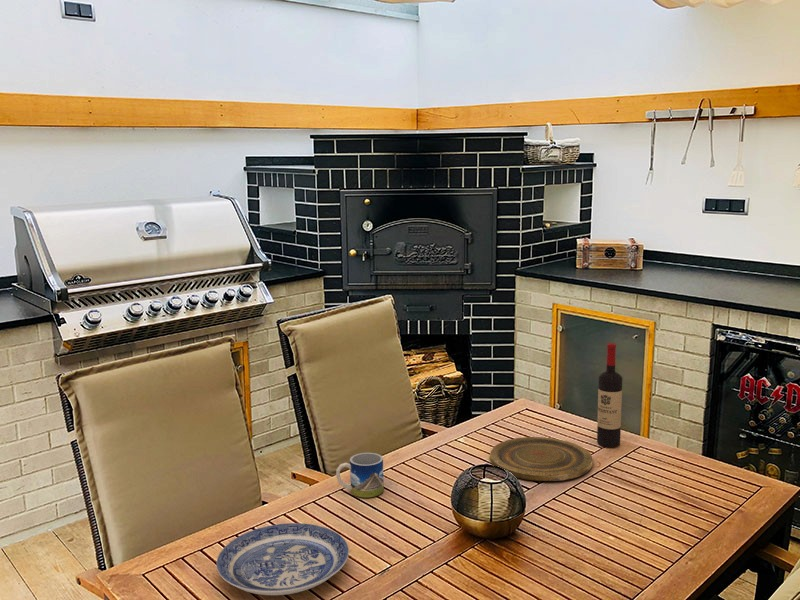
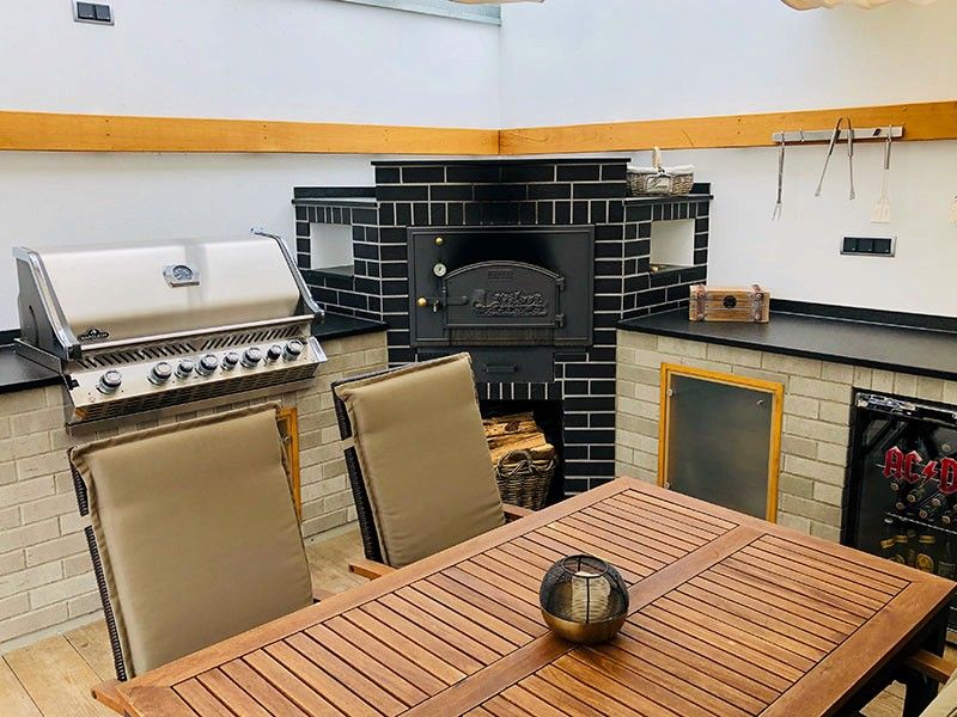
- mug [335,452,385,499]
- plate [216,522,350,596]
- plate [489,436,594,482]
- wine bottle [596,342,623,448]
